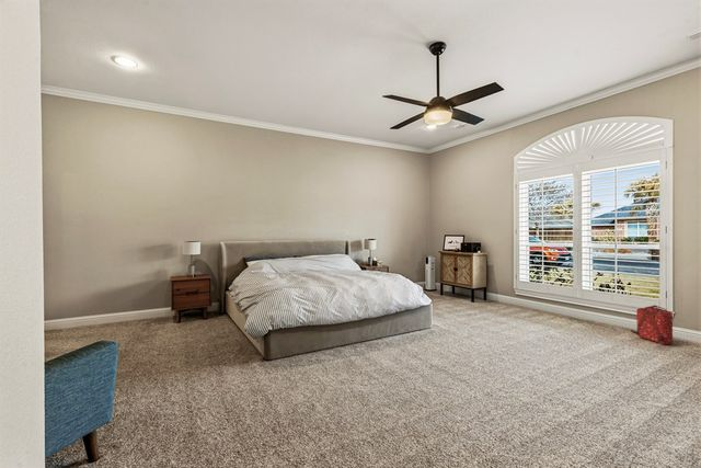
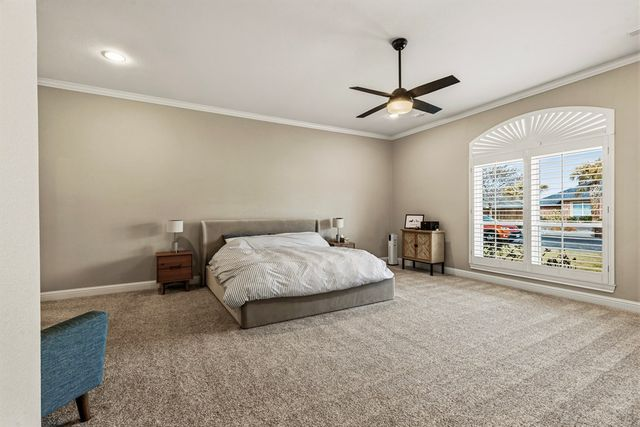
- backpack [630,304,675,346]
